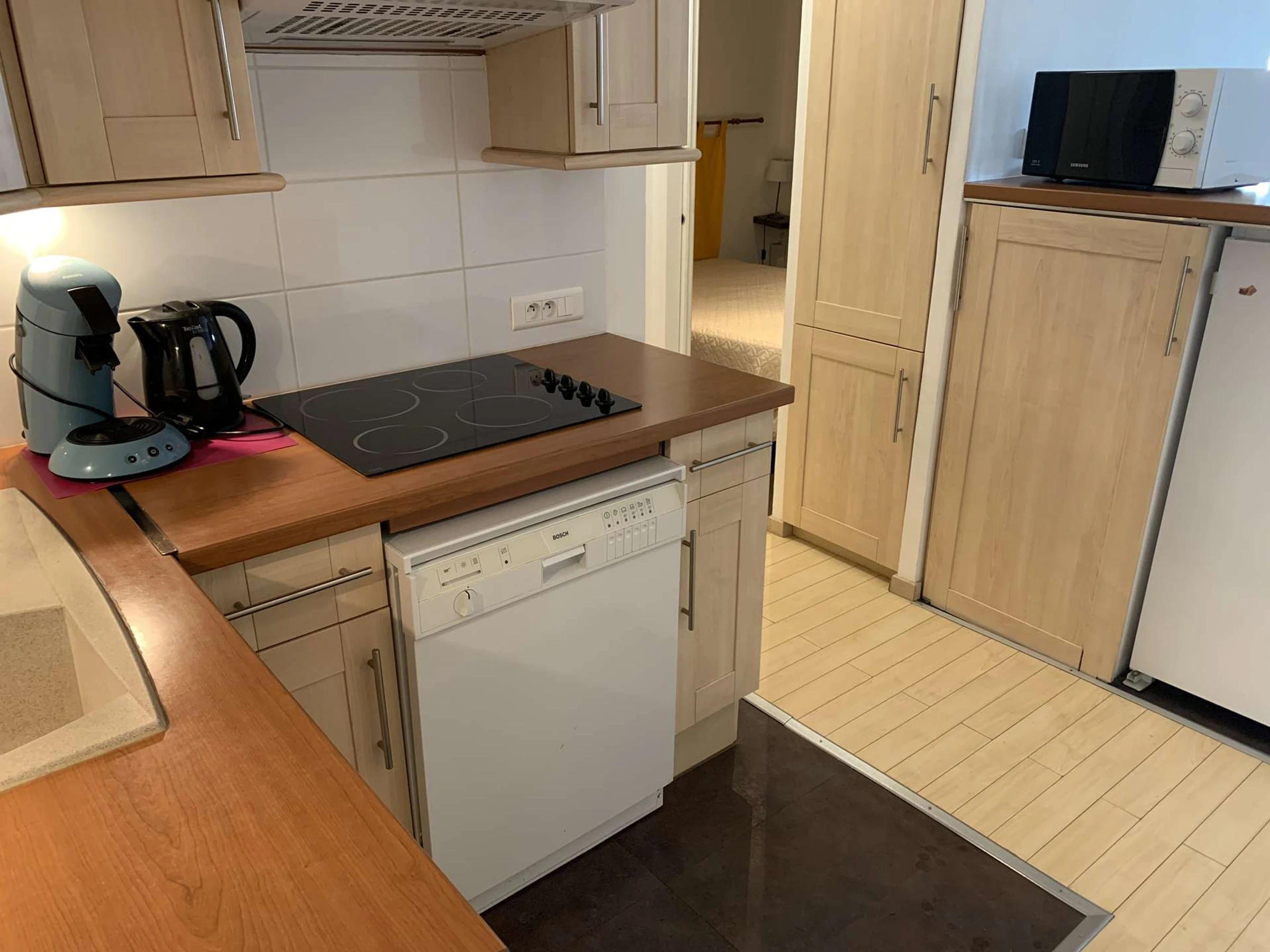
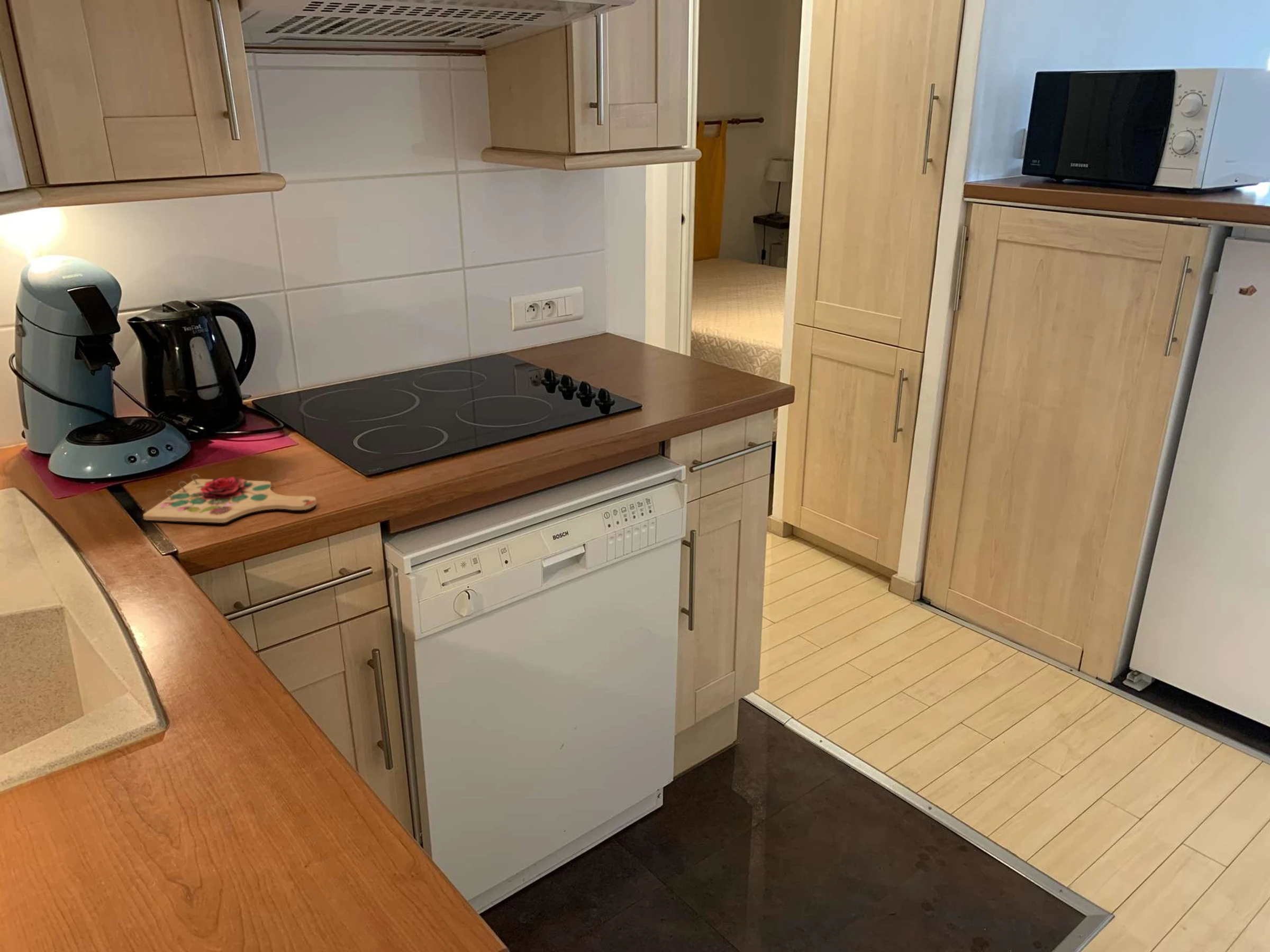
+ cutting board [142,473,317,524]
